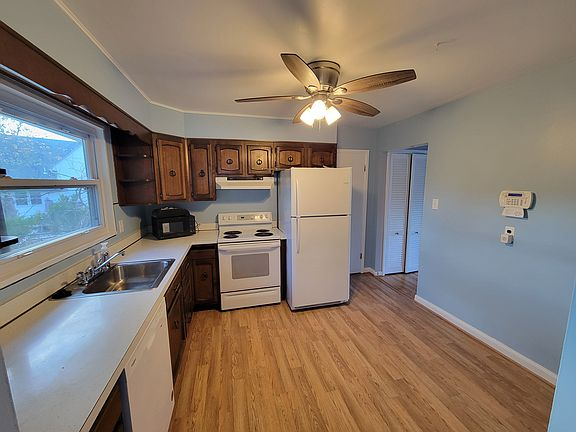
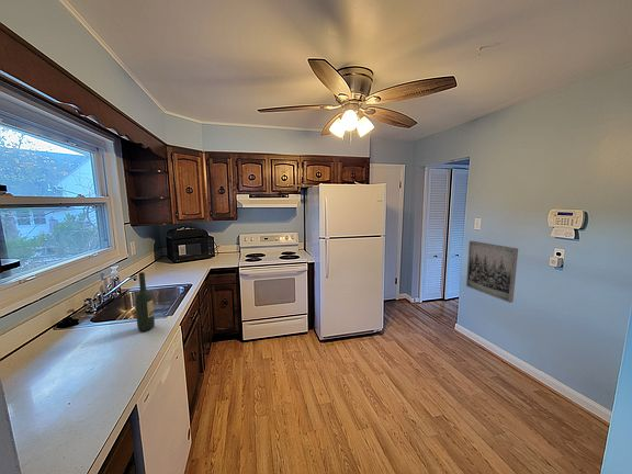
+ wine bottle [134,271,156,331]
+ wall art [465,240,519,304]
